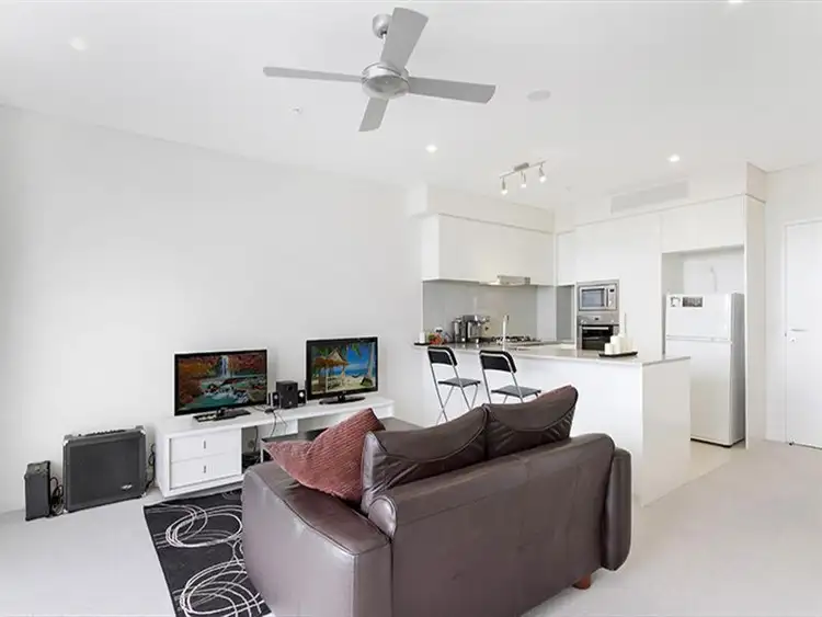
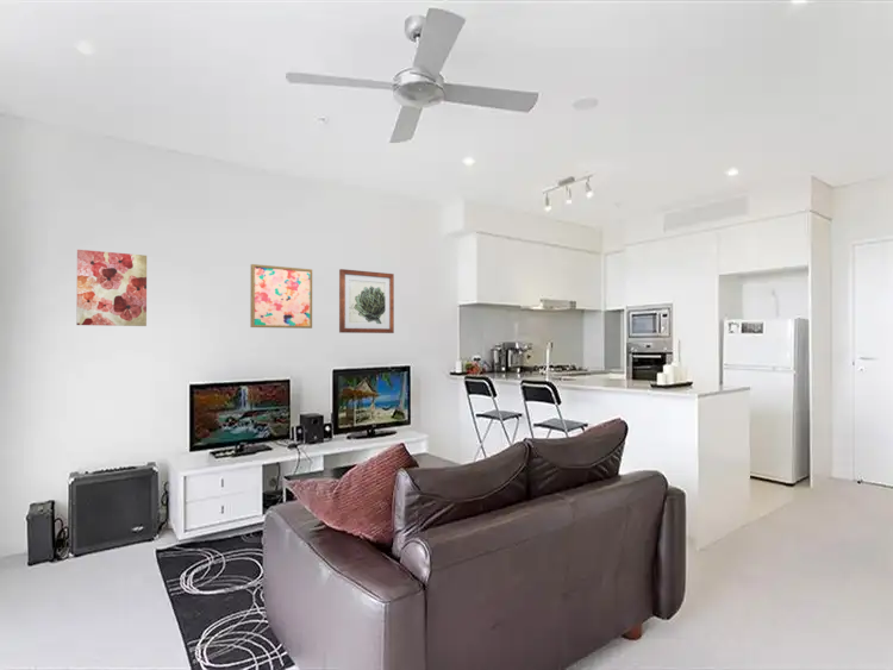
+ wall art [338,268,395,334]
+ wall art [75,249,148,327]
+ wall art [249,263,313,330]
